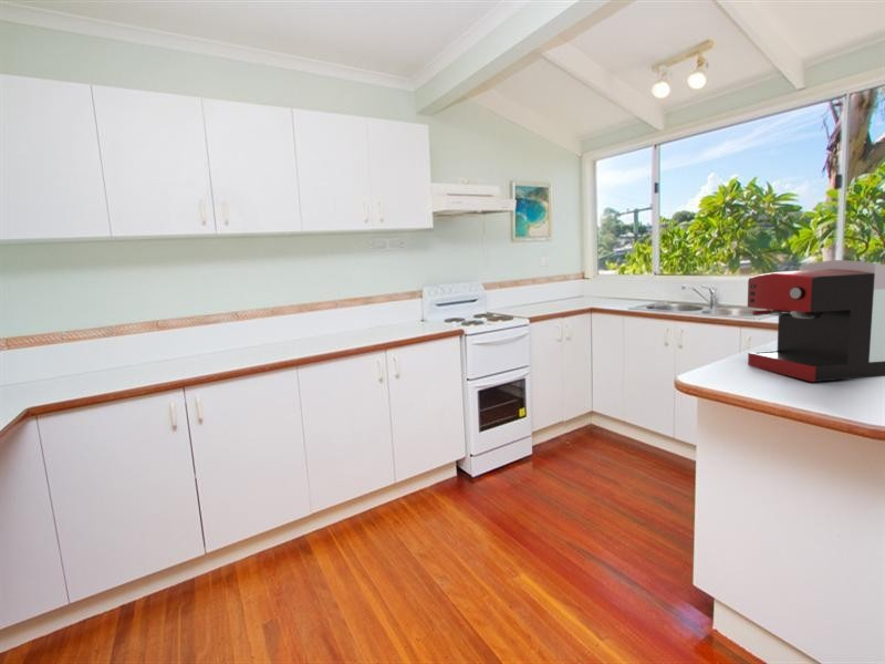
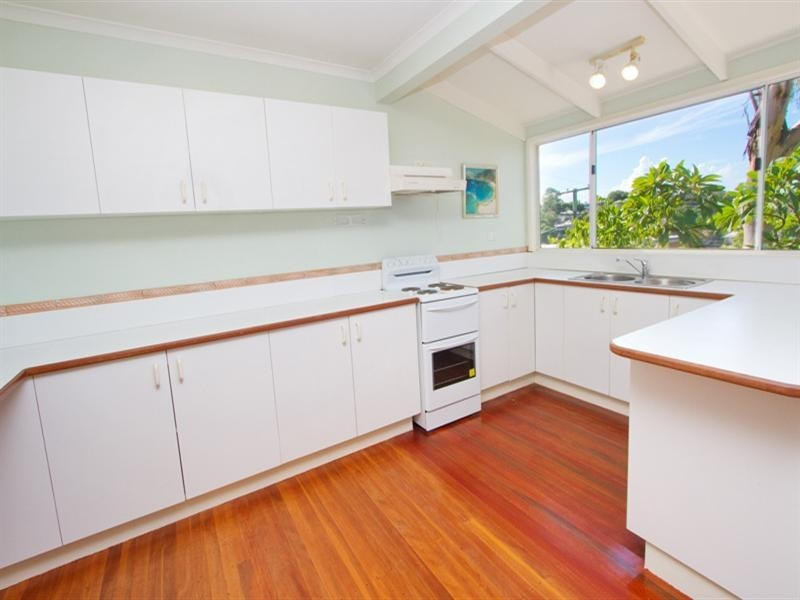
- coffee maker [747,259,885,383]
